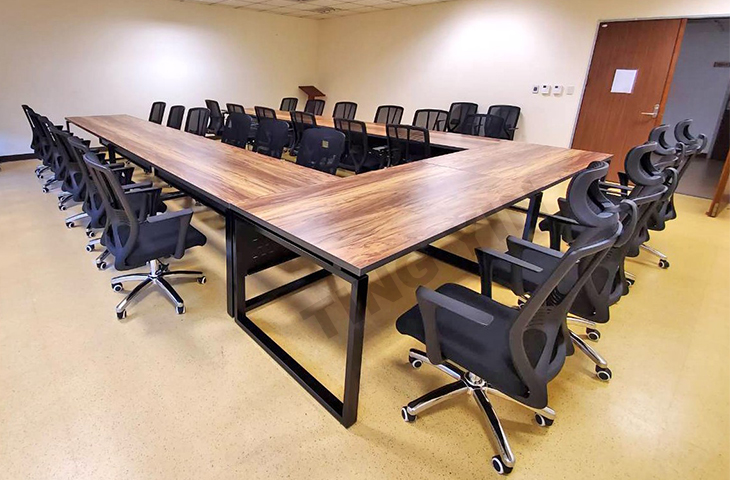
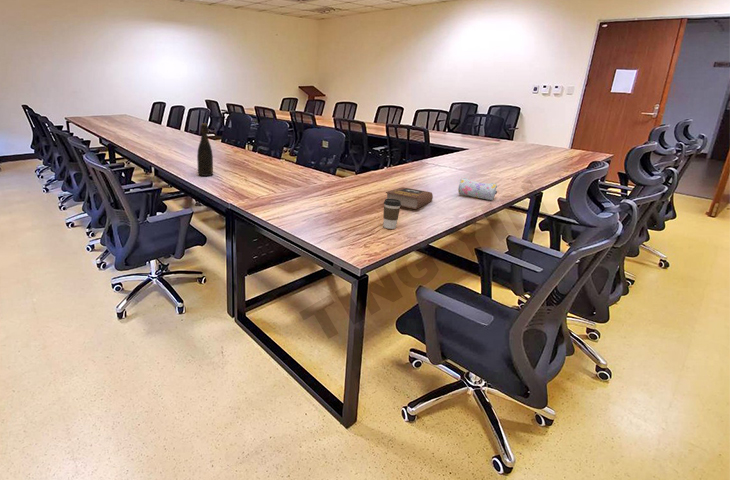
+ book [385,186,434,210]
+ pencil case [457,177,498,201]
+ bottle [196,122,214,177]
+ coffee cup [382,198,401,230]
